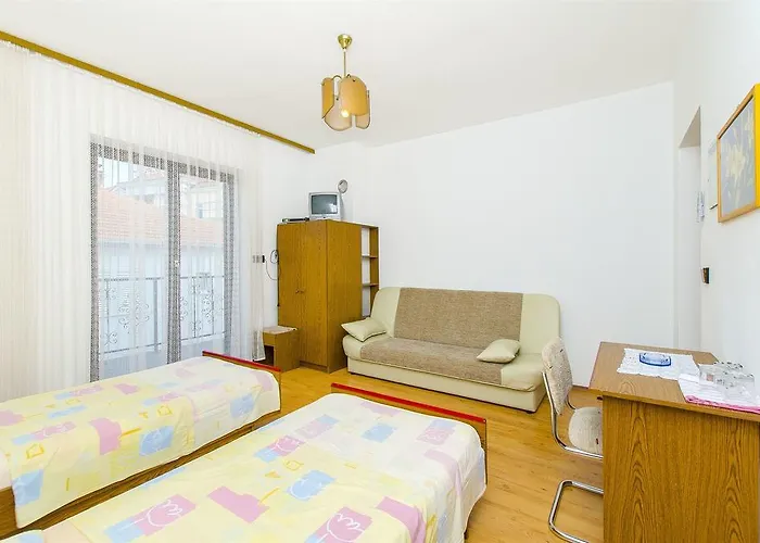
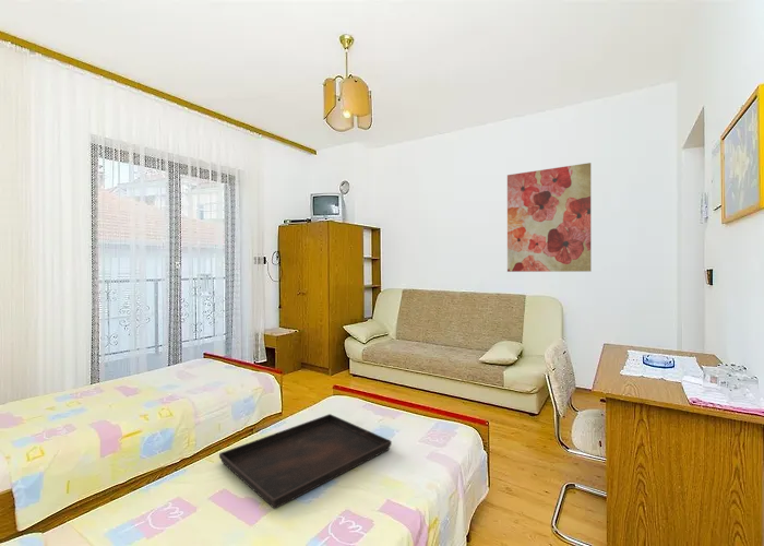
+ serving tray [218,413,393,510]
+ wall art [506,162,593,273]
